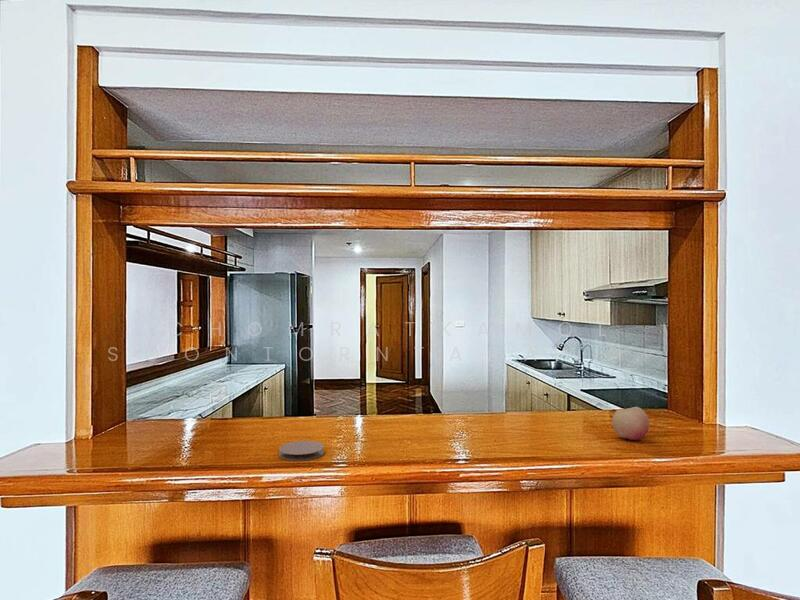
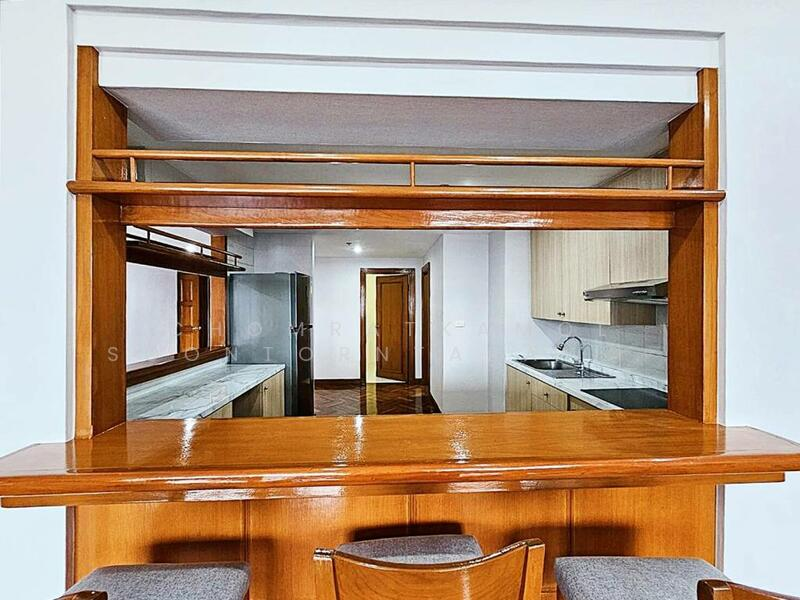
- coaster [278,440,325,462]
- fruit [611,406,650,441]
